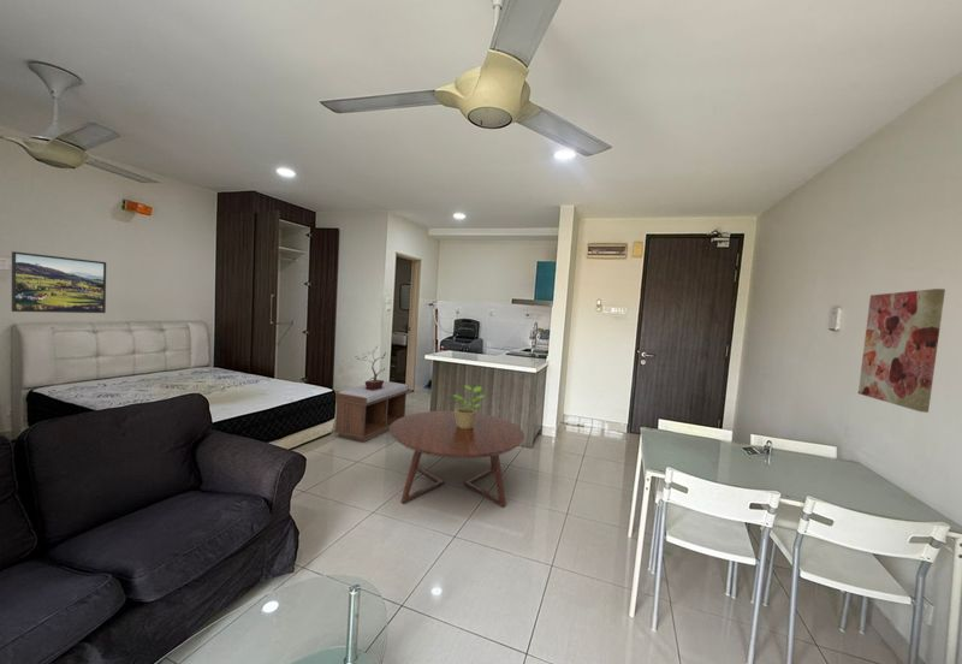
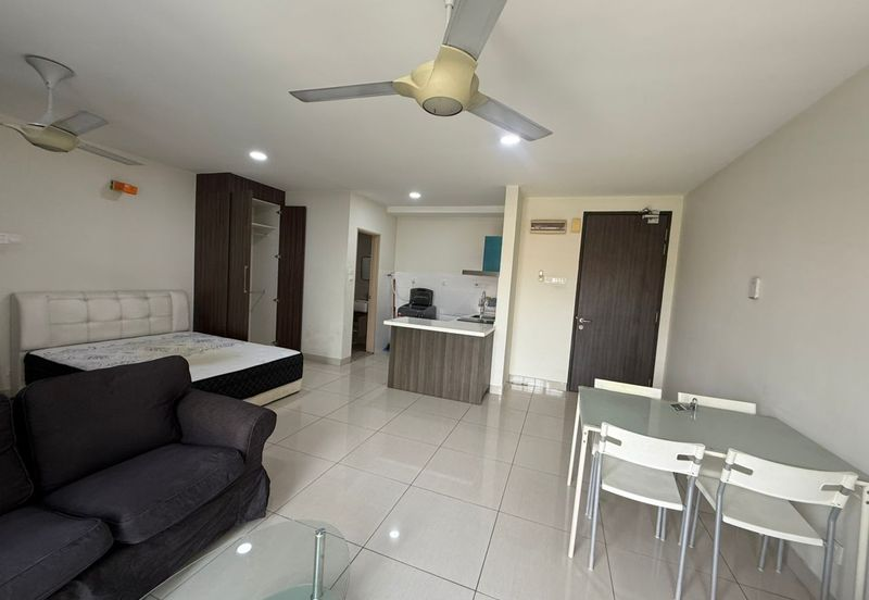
- potted plant [452,384,486,428]
- coffee table [388,410,525,508]
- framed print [11,250,107,314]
- potted plant [356,345,387,391]
- bench [333,380,409,443]
- wall art [857,287,946,414]
